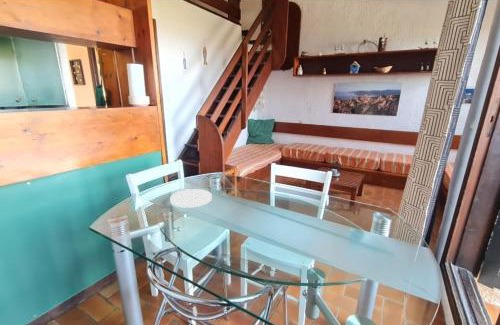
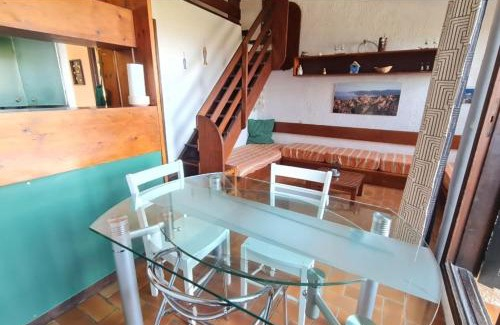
- plate [169,188,213,209]
